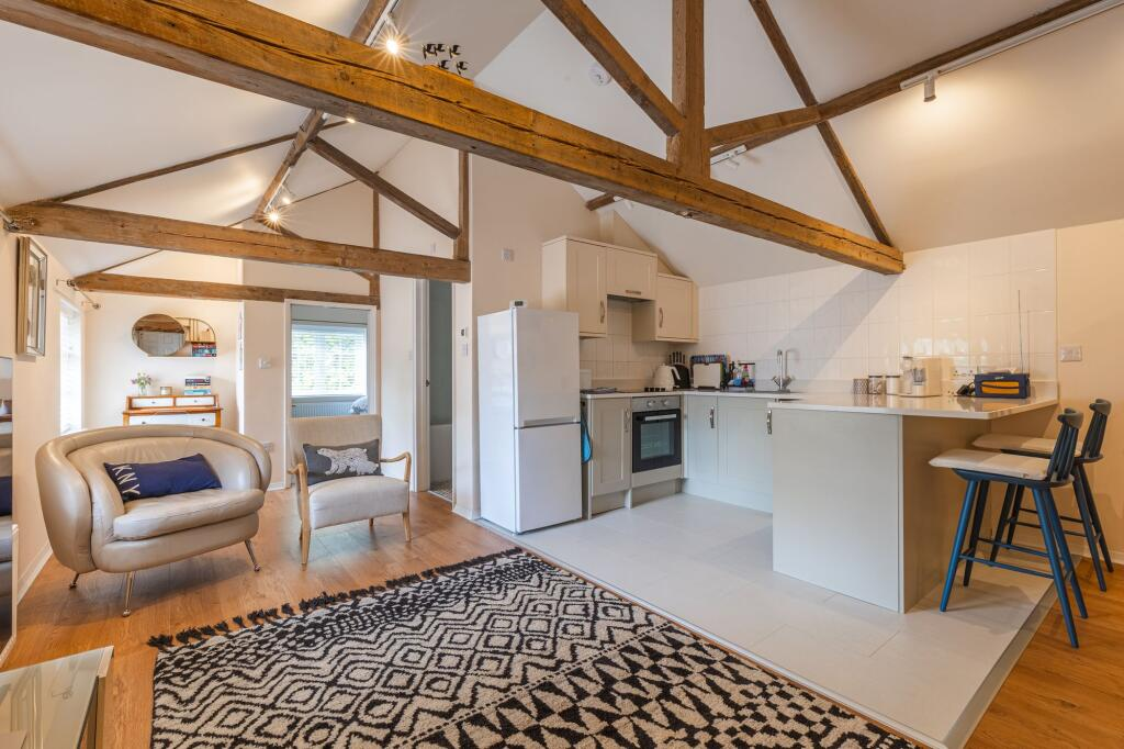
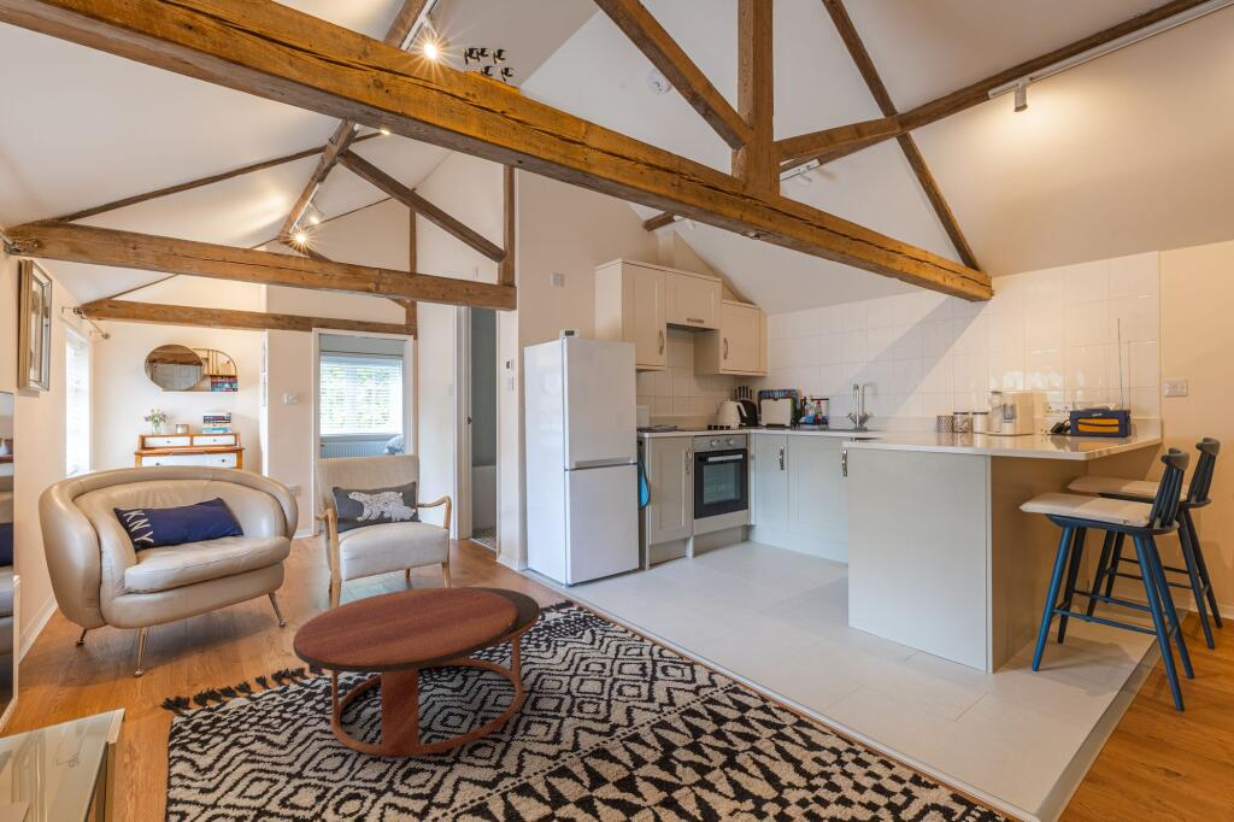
+ coffee table [292,586,541,758]
